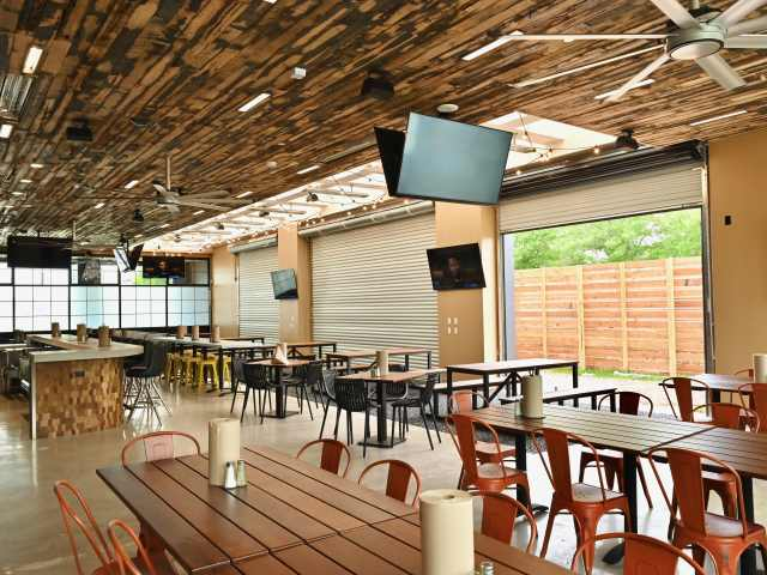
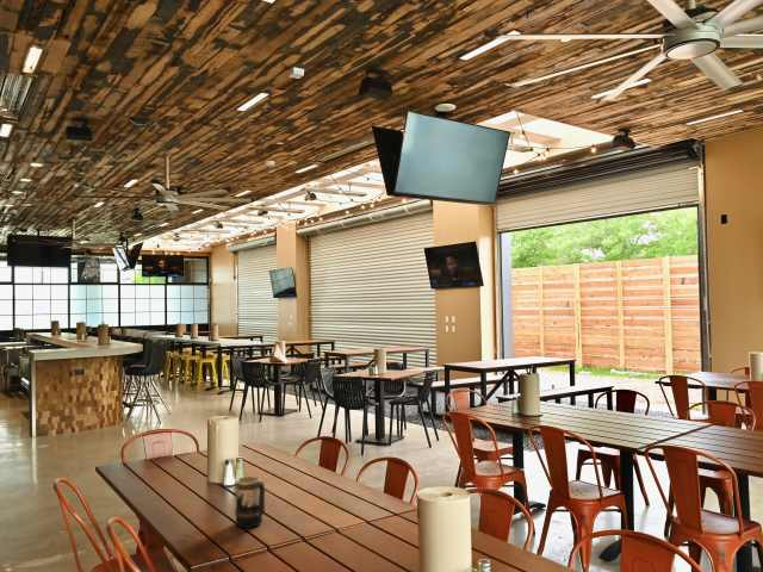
+ beer mug [234,475,266,529]
